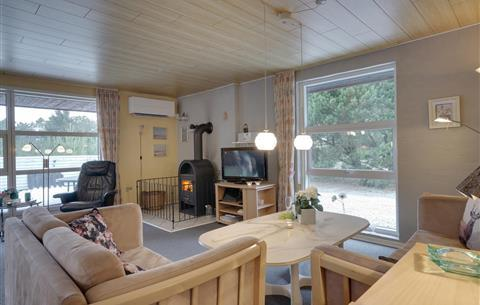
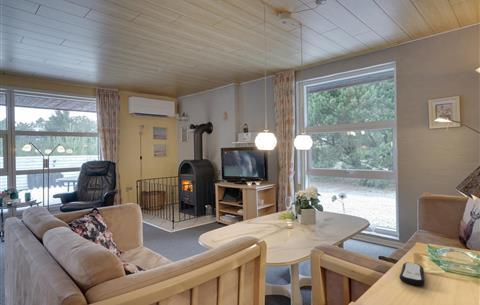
+ remote control [399,261,426,287]
